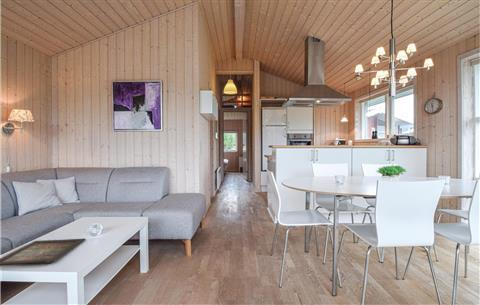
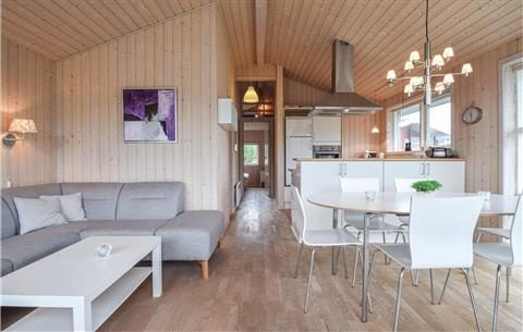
- icon panel [0,238,87,267]
